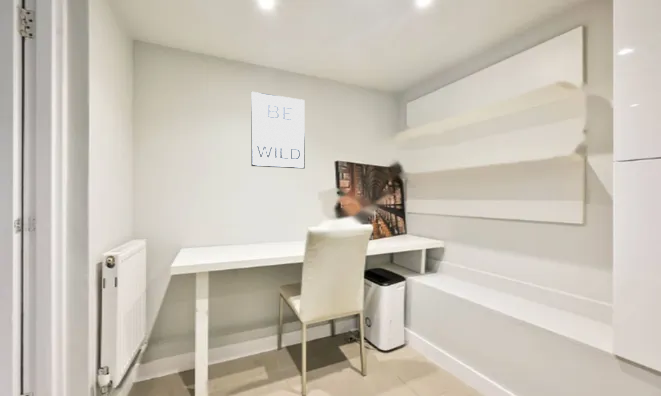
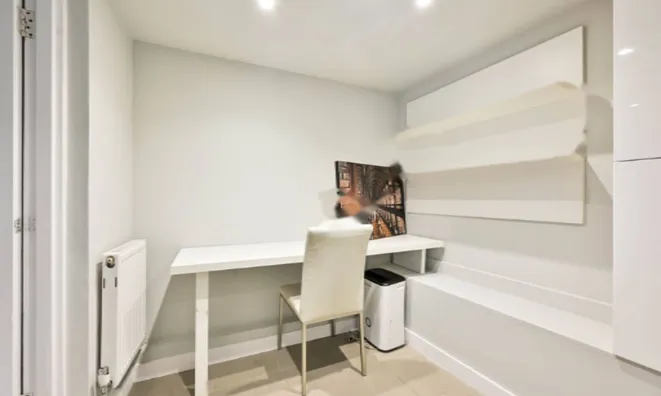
- wall art [250,91,306,170]
